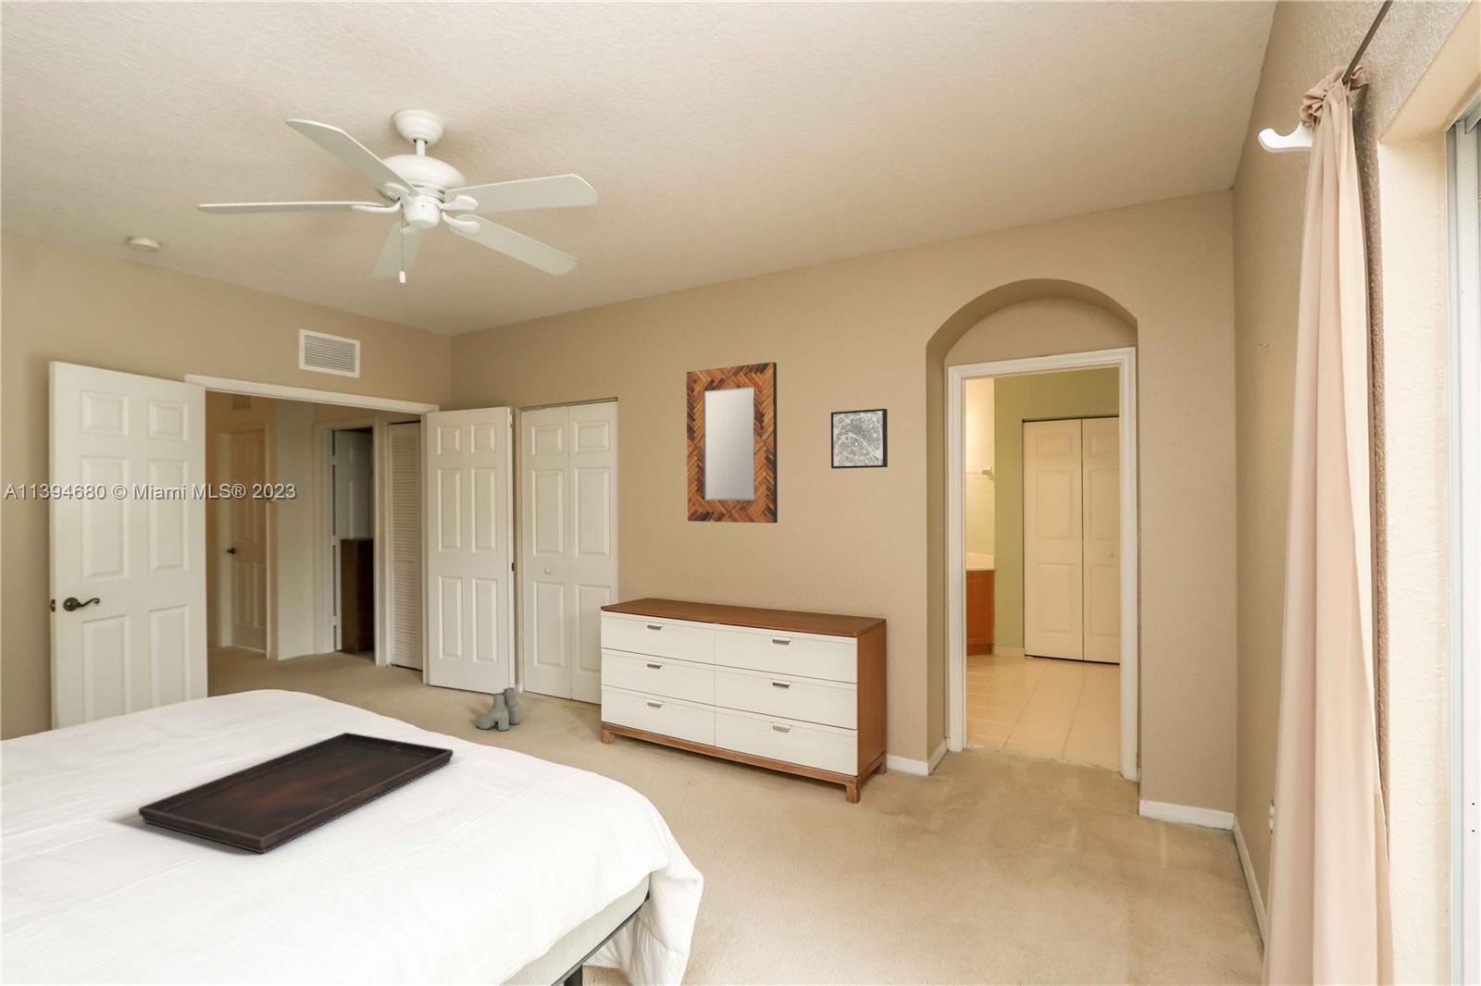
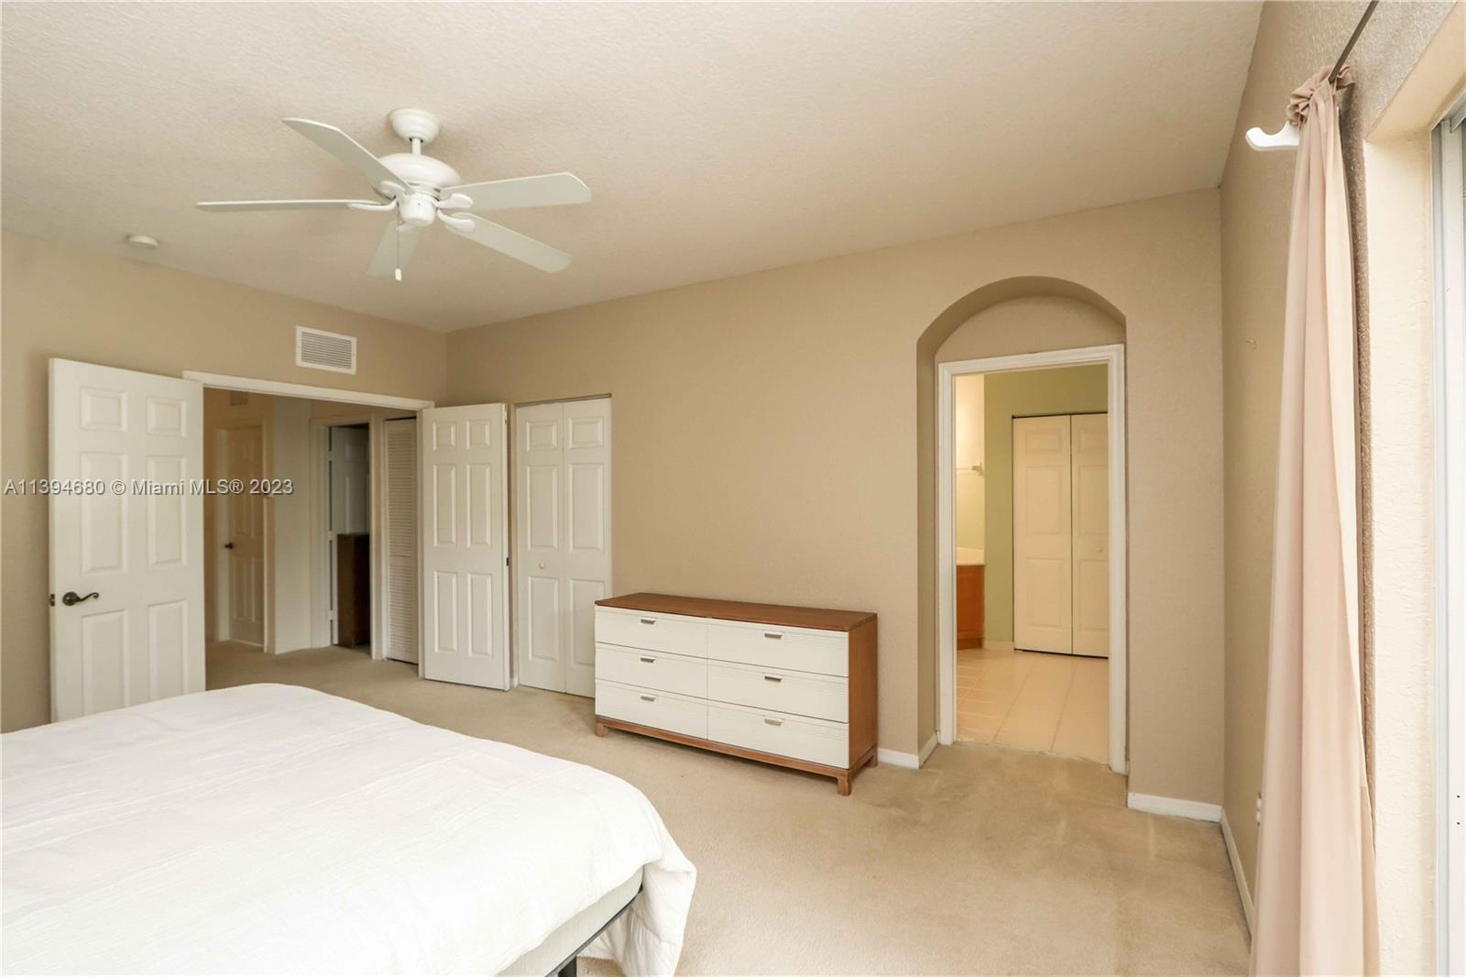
- serving tray [138,732,455,854]
- wall art [830,408,889,470]
- home mirror [686,361,778,524]
- boots [475,687,521,732]
